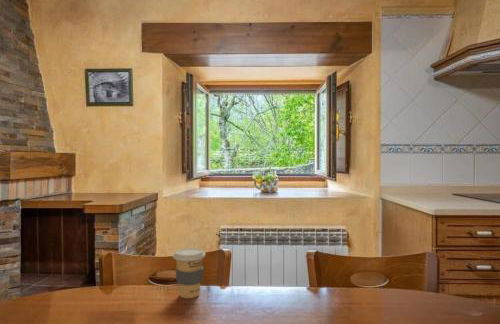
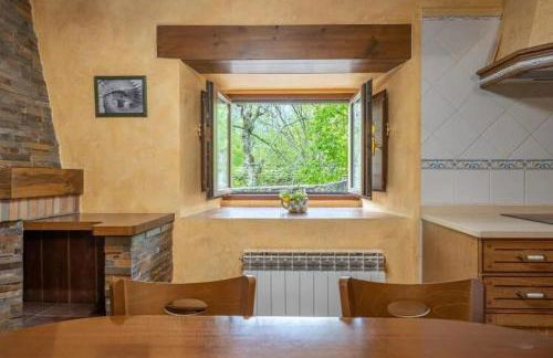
- coffee cup [172,247,206,299]
